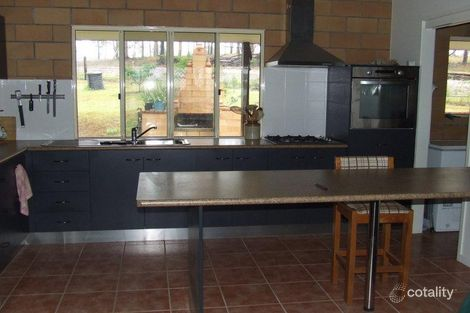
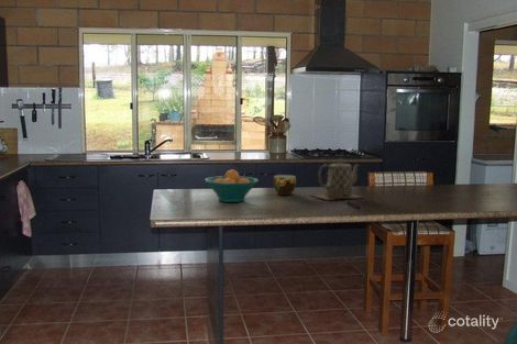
+ teapot [311,157,365,201]
+ fruit bowl [204,169,260,203]
+ cup [273,174,297,196]
